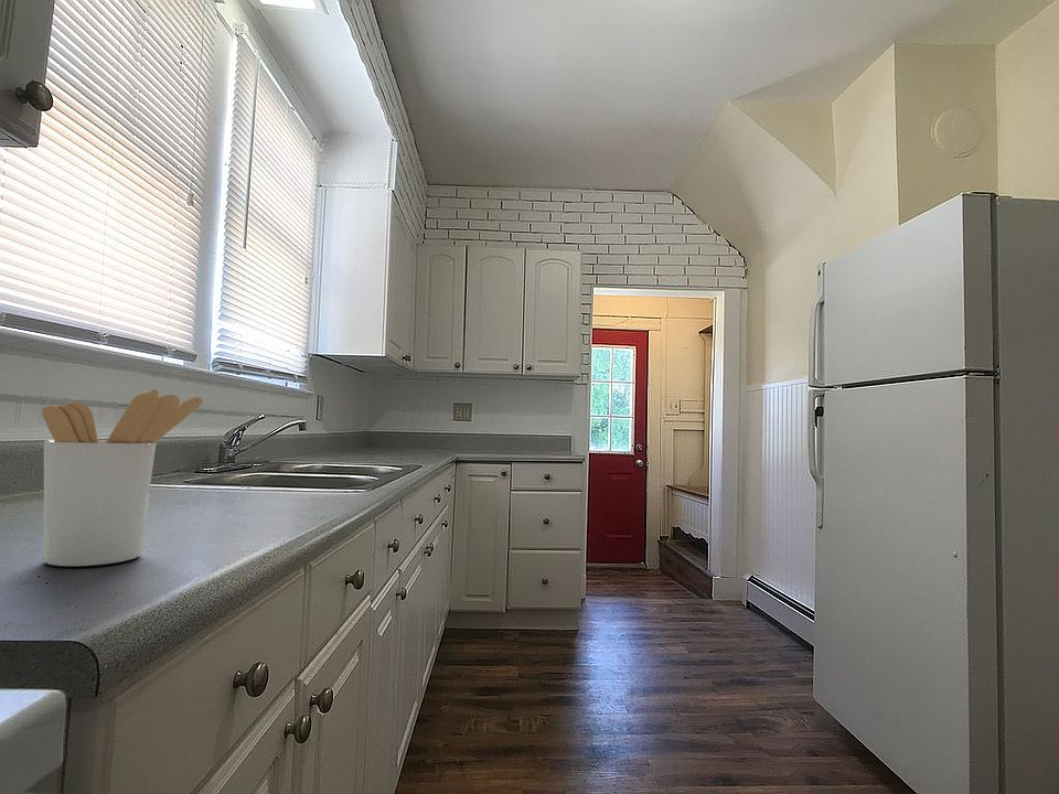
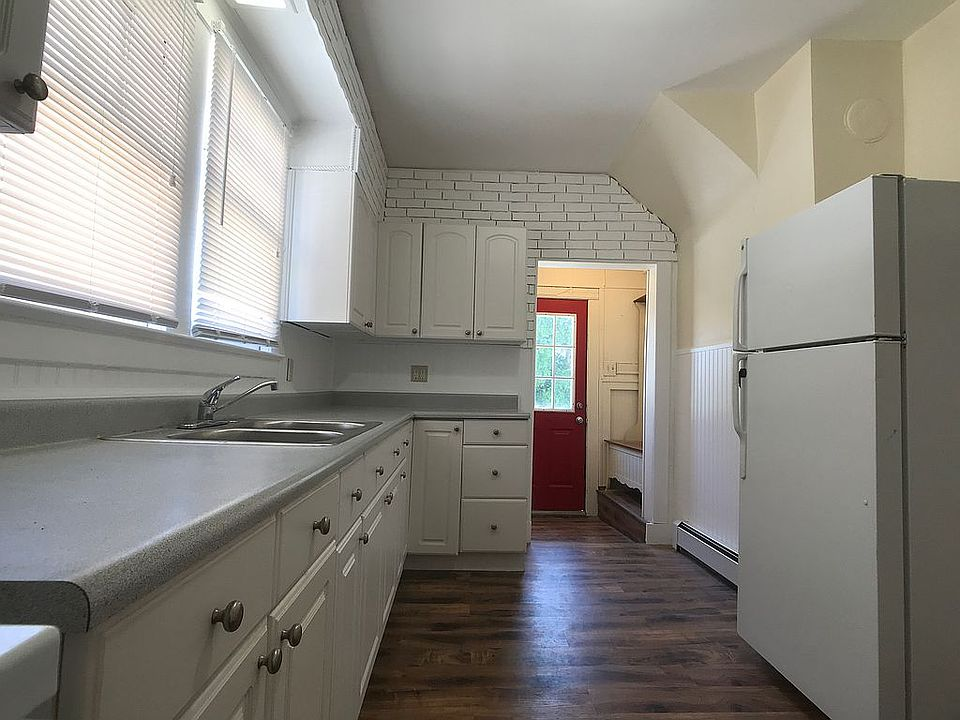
- utensil holder [41,388,204,567]
